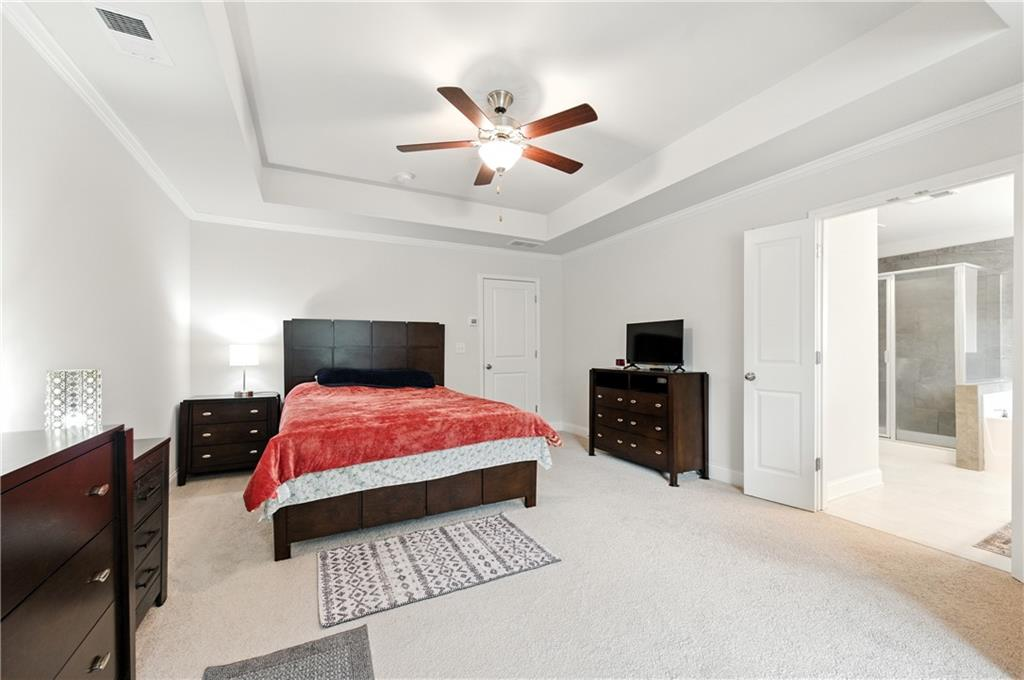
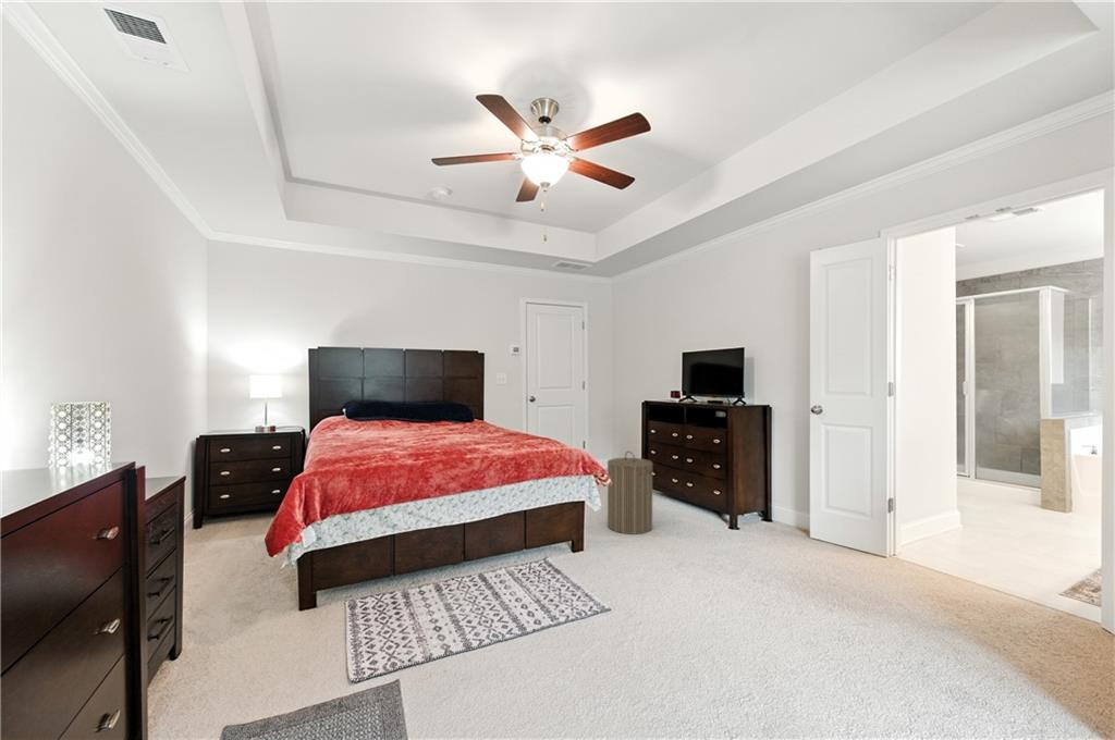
+ laundry hamper [606,451,654,535]
